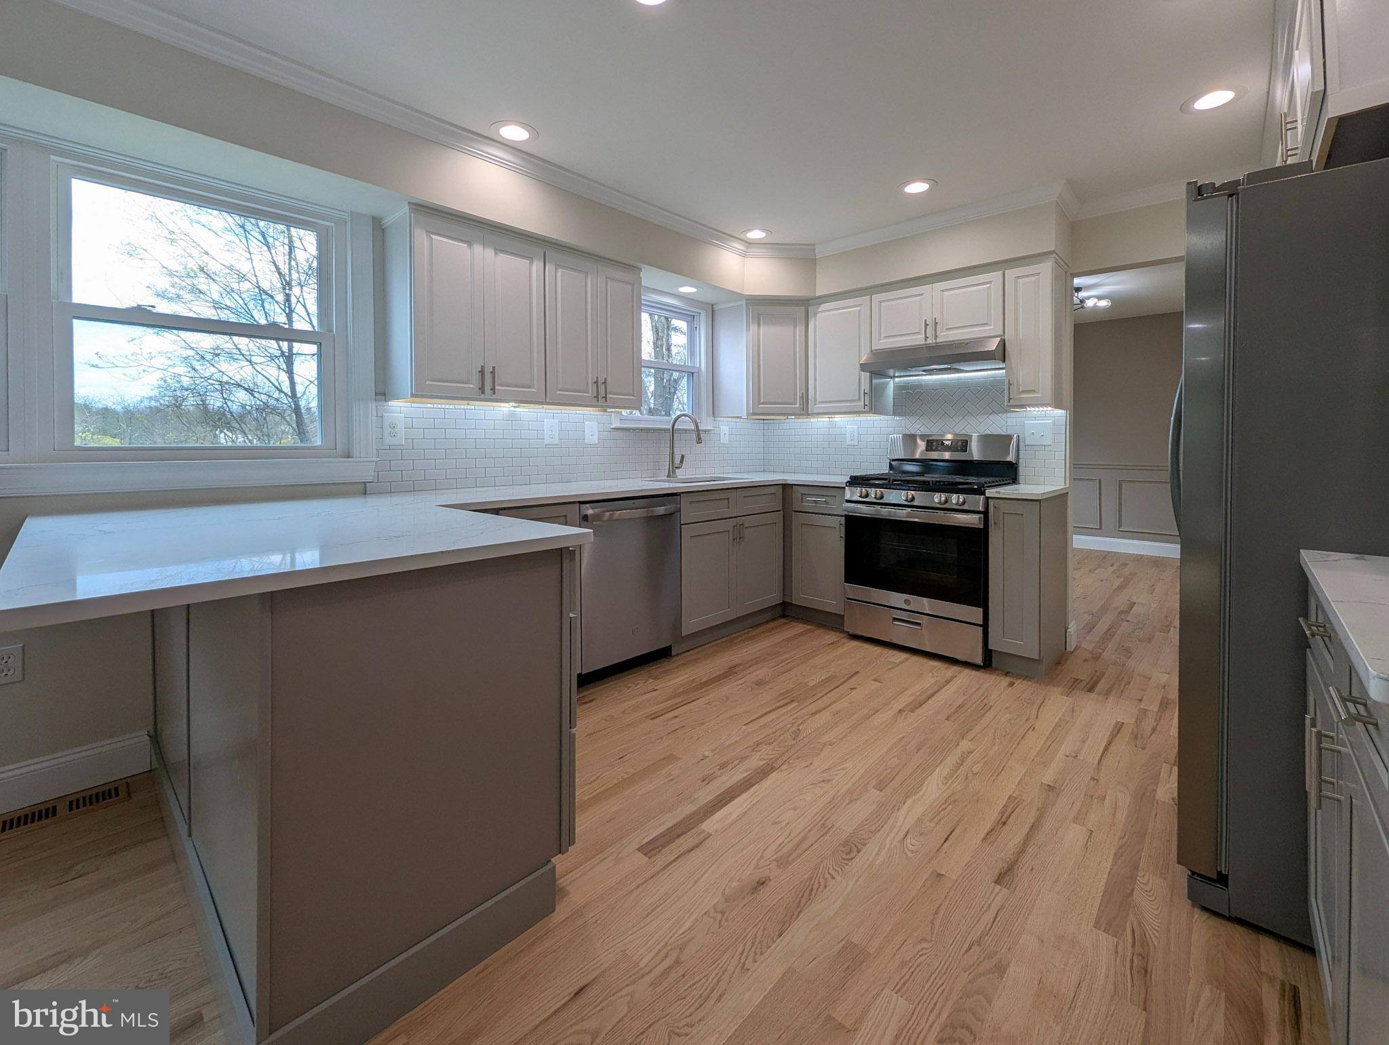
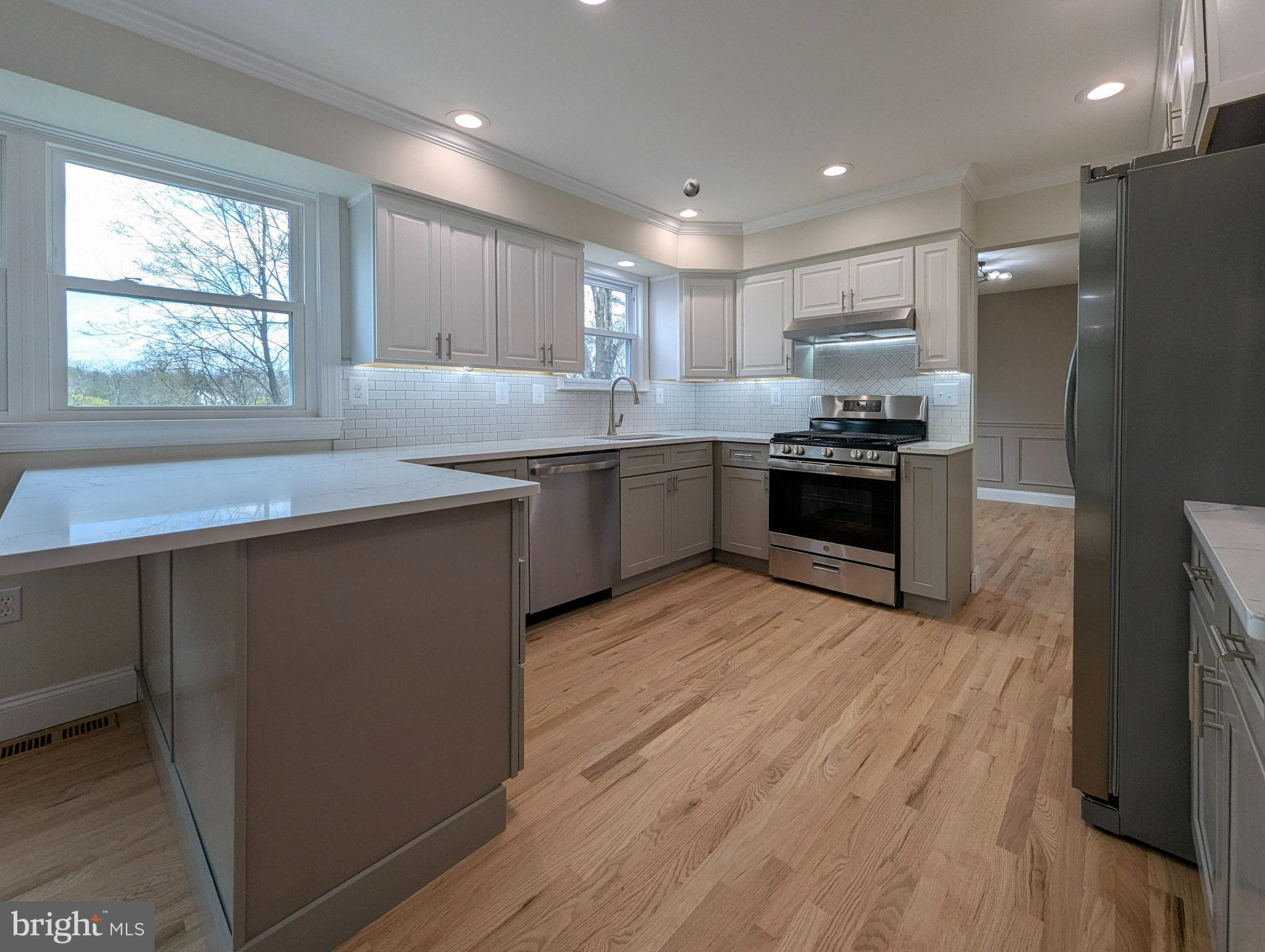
+ smoke detector [683,178,700,198]
